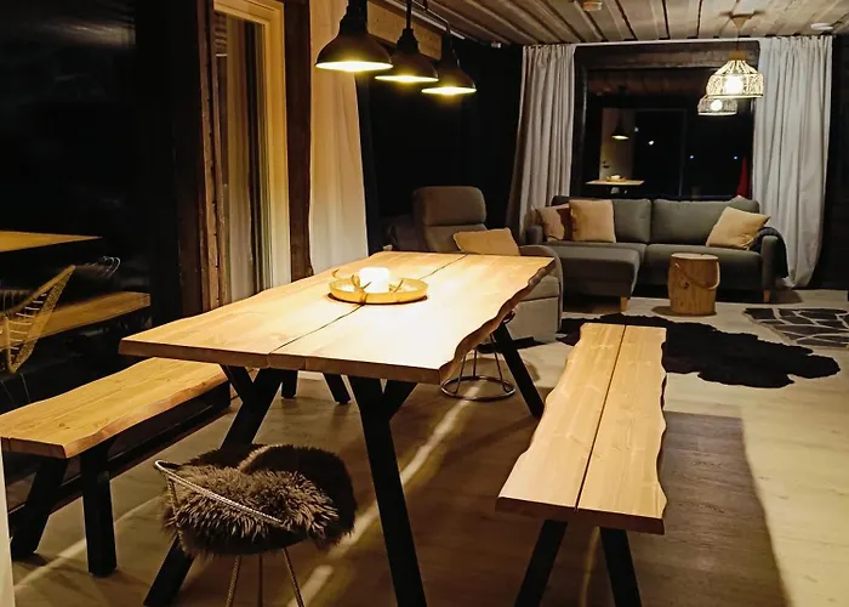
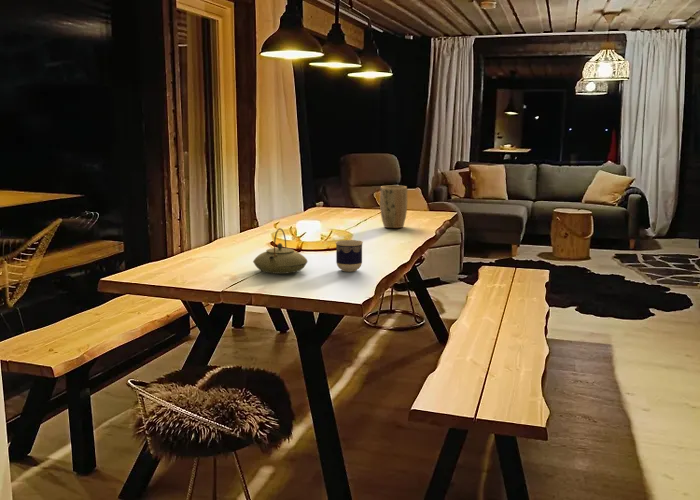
+ teapot [252,227,309,275]
+ cup [335,239,364,273]
+ plant pot [379,185,408,229]
